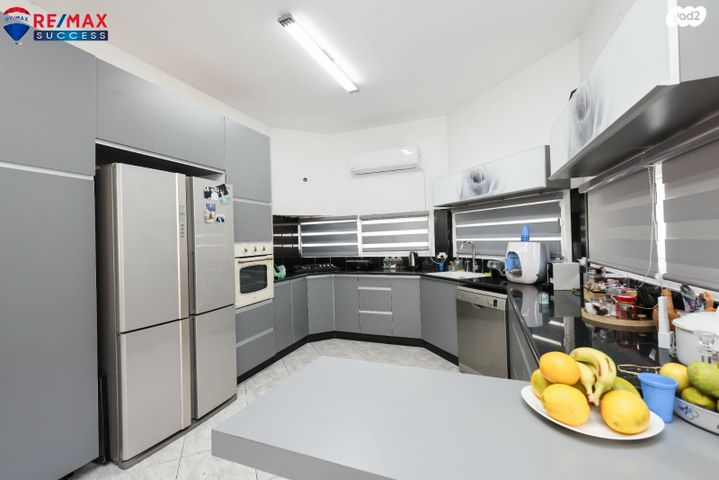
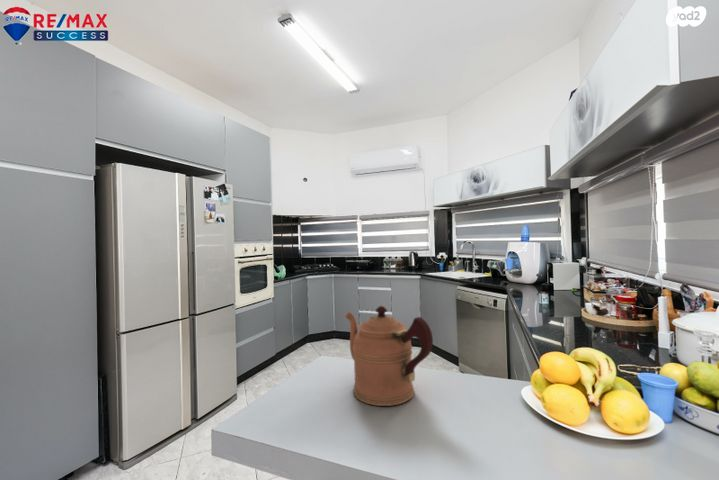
+ coffeepot [344,304,434,407]
